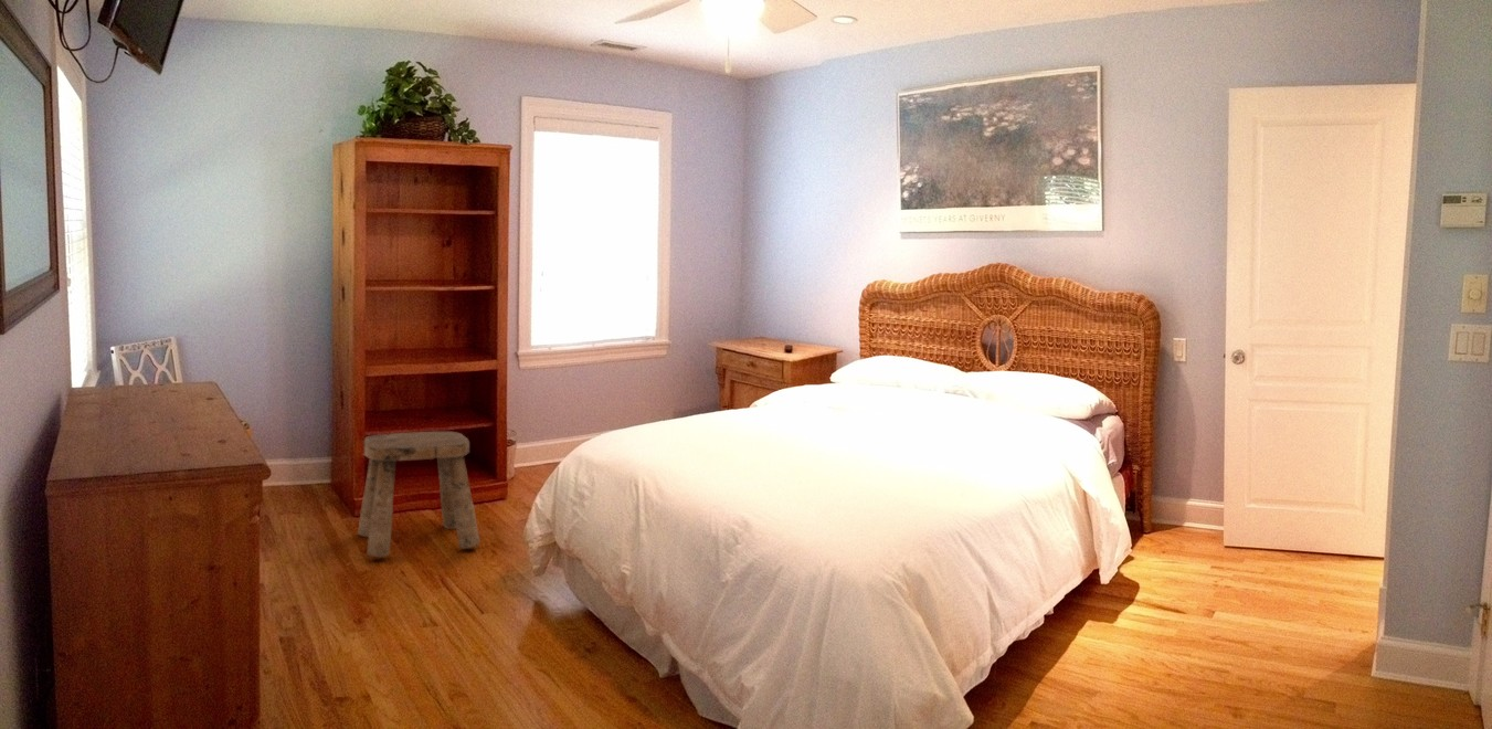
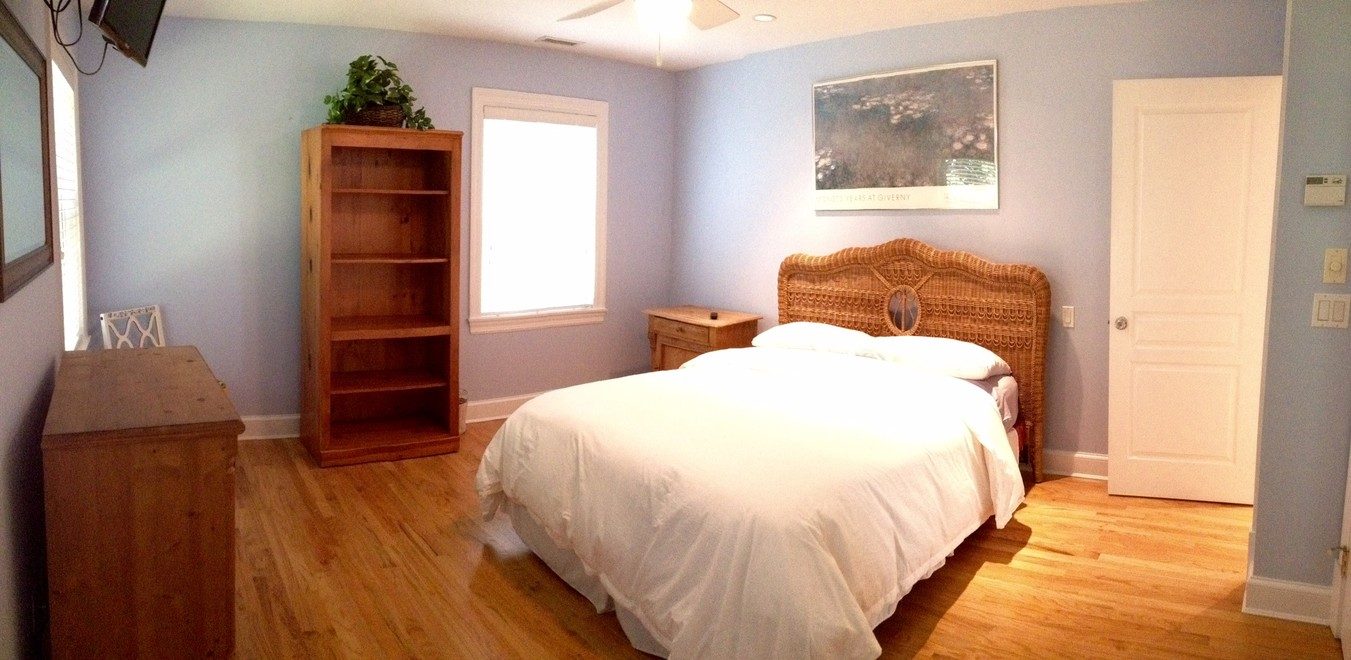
- stool [357,431,482,558]
